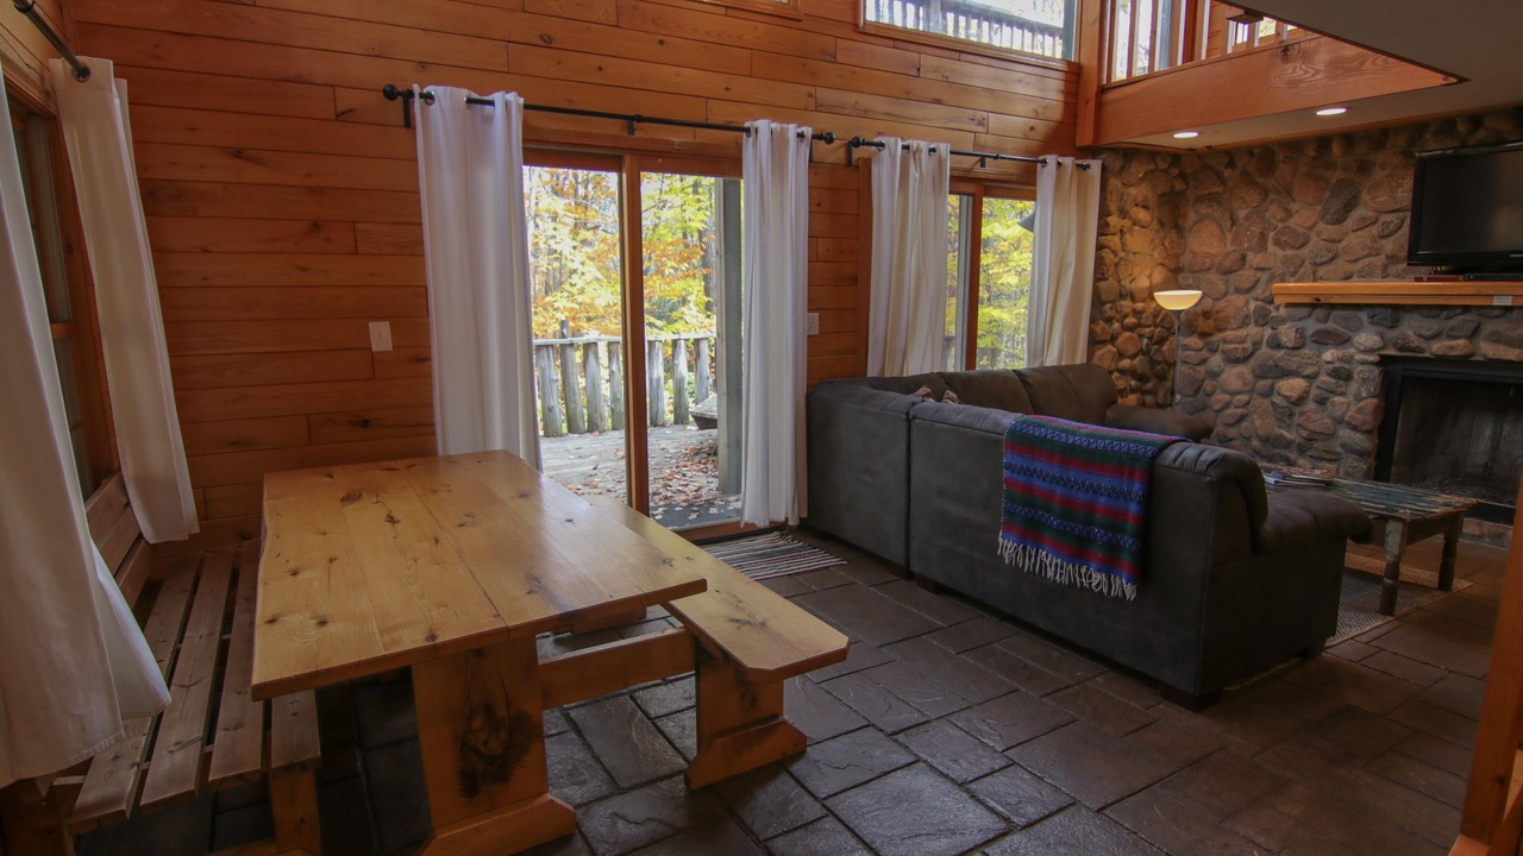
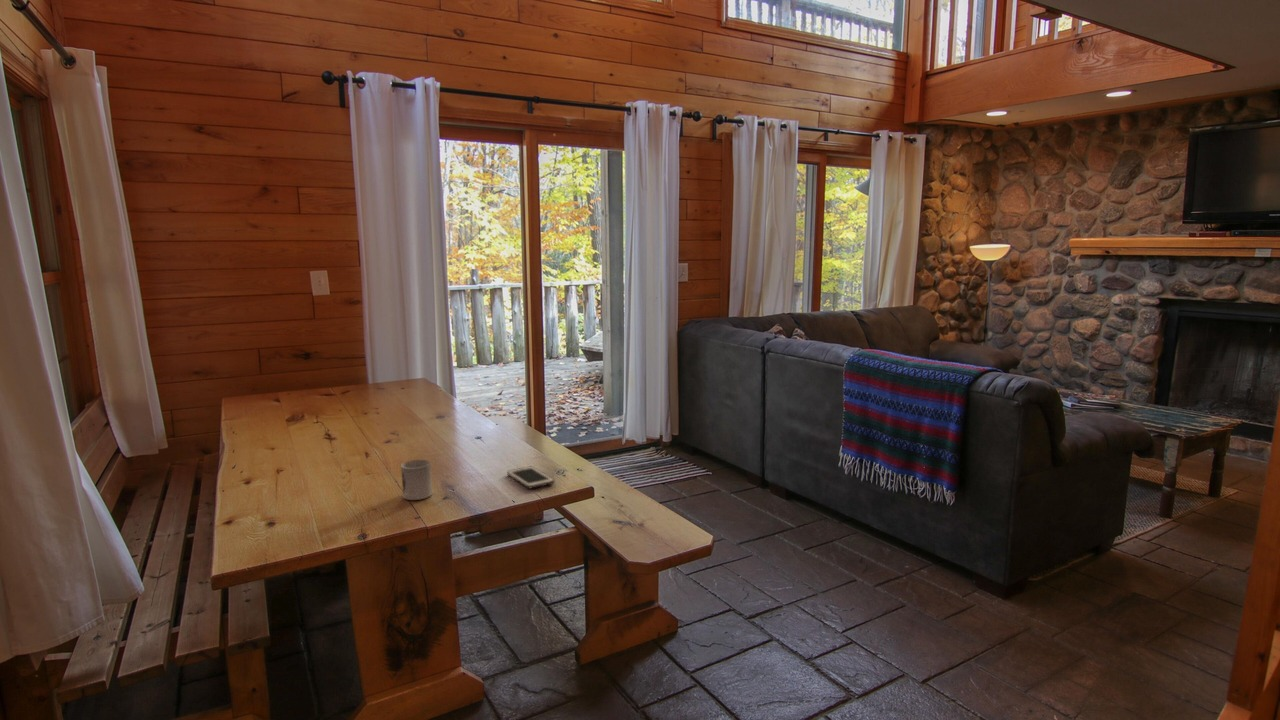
+ cell phone [506,466,556,490]
+ cup [400,459,433,501]
